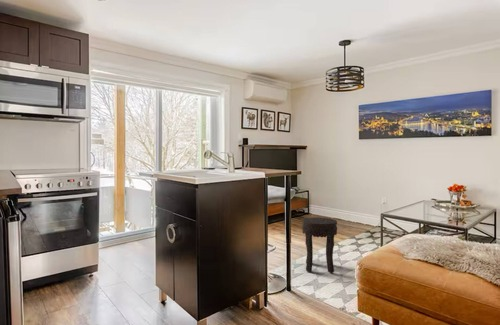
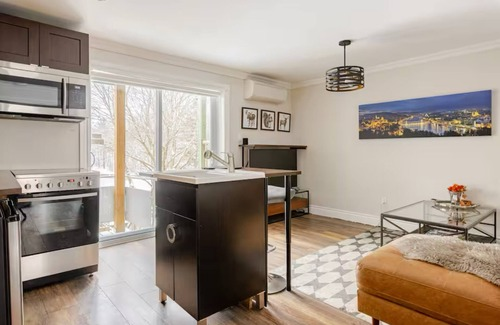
- side table [301,216,338,274]
